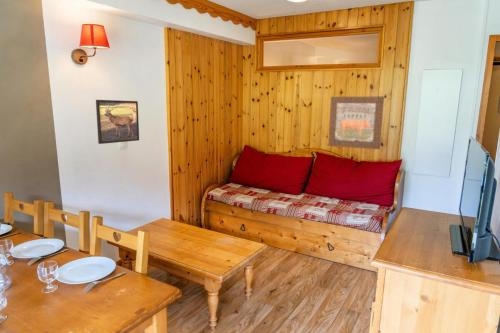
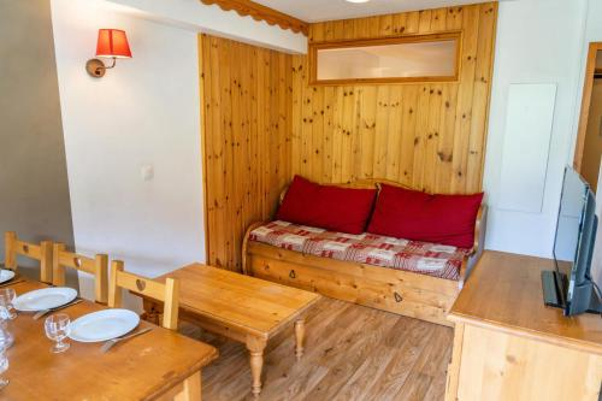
- wall art [327,95,385,150]
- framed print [95,99,140,145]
